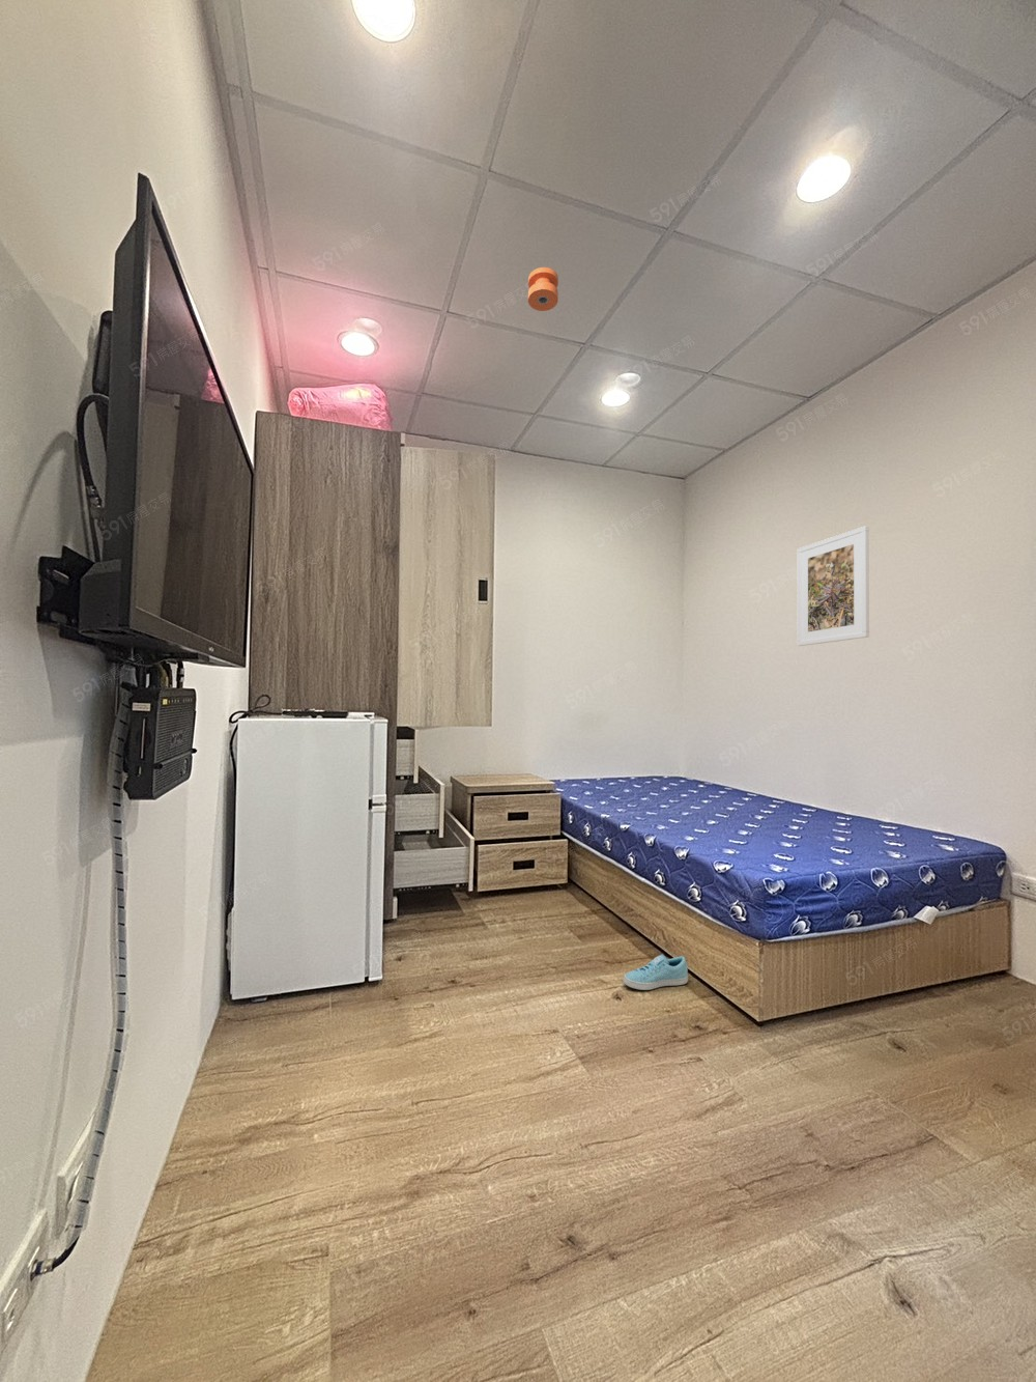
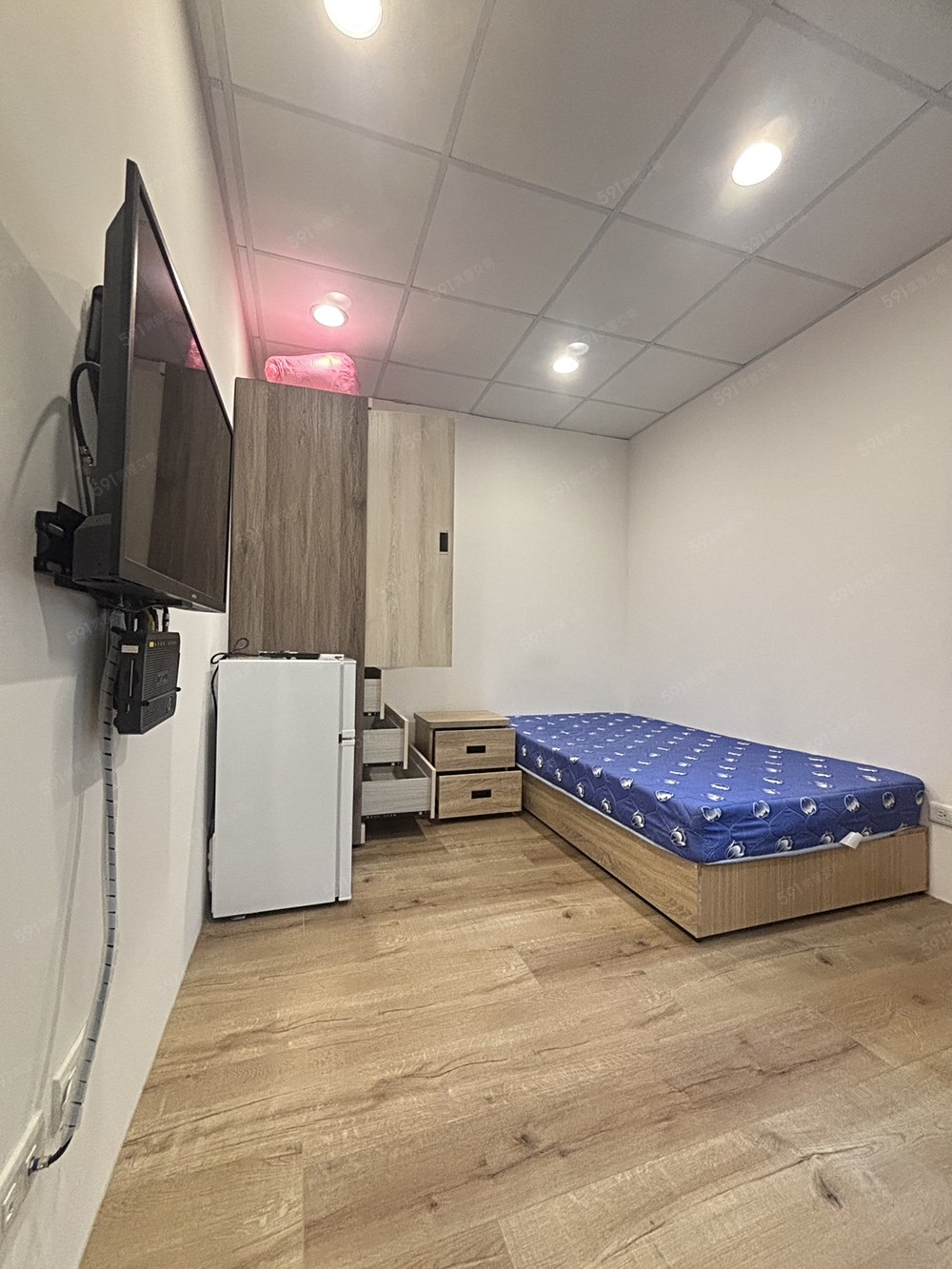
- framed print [797,525,871,647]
- sneaker [622,954,689,991]
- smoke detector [528,267,559,313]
